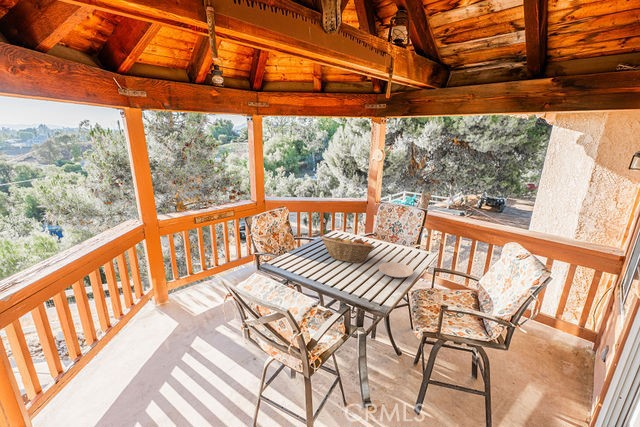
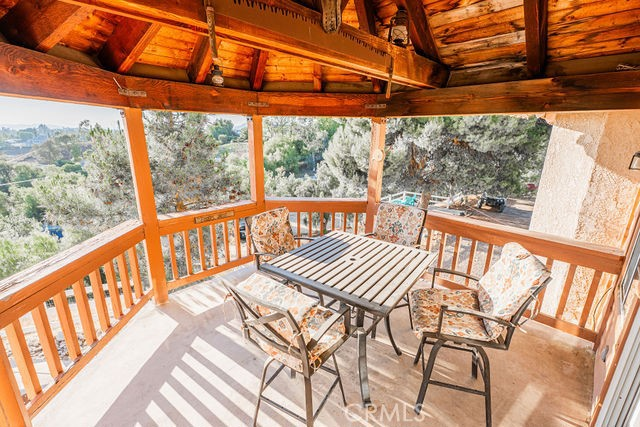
- fruit basket [320,236,376,264]
- plate [378,261,414,280]
